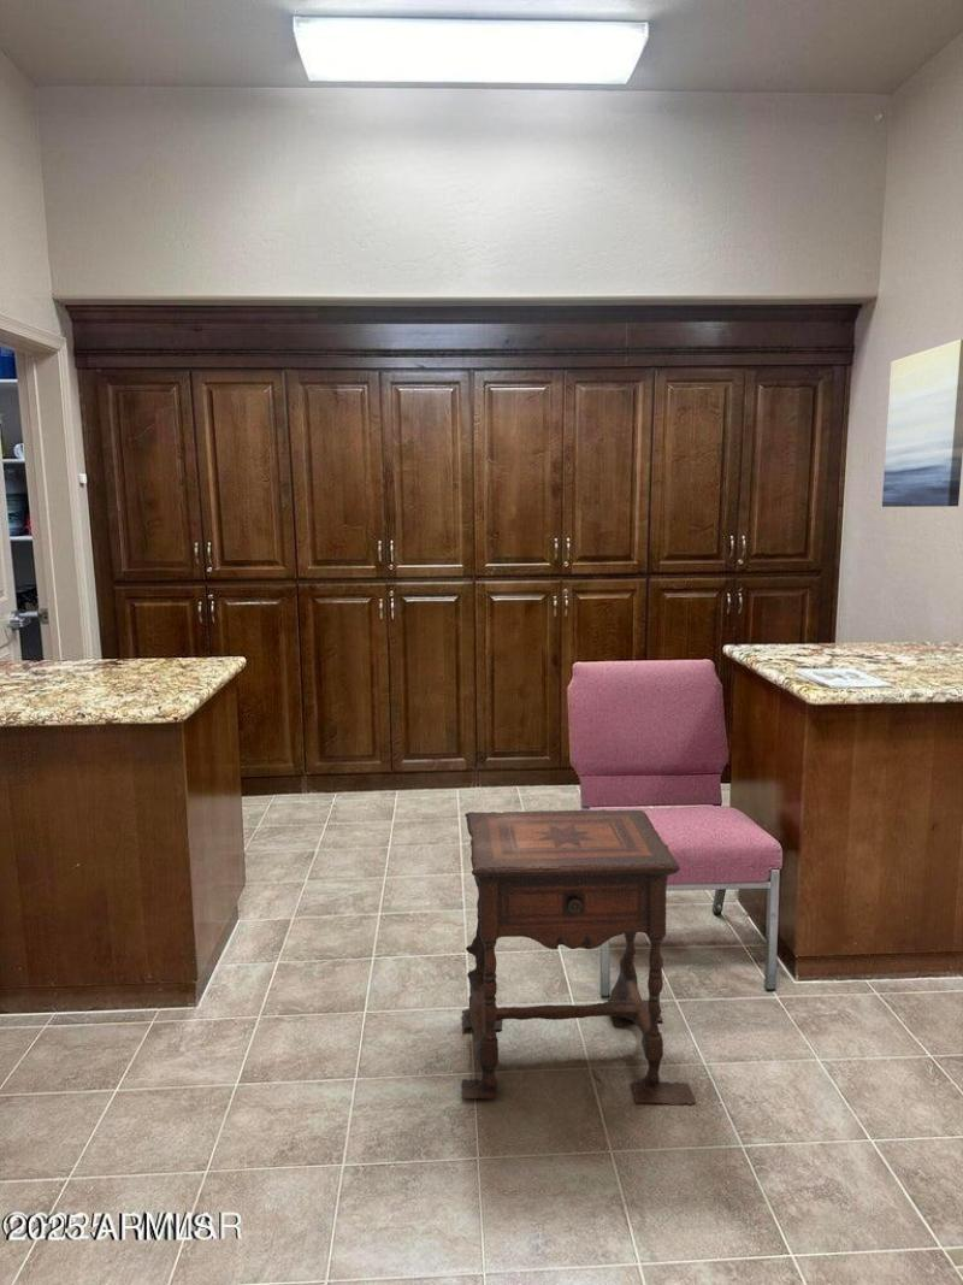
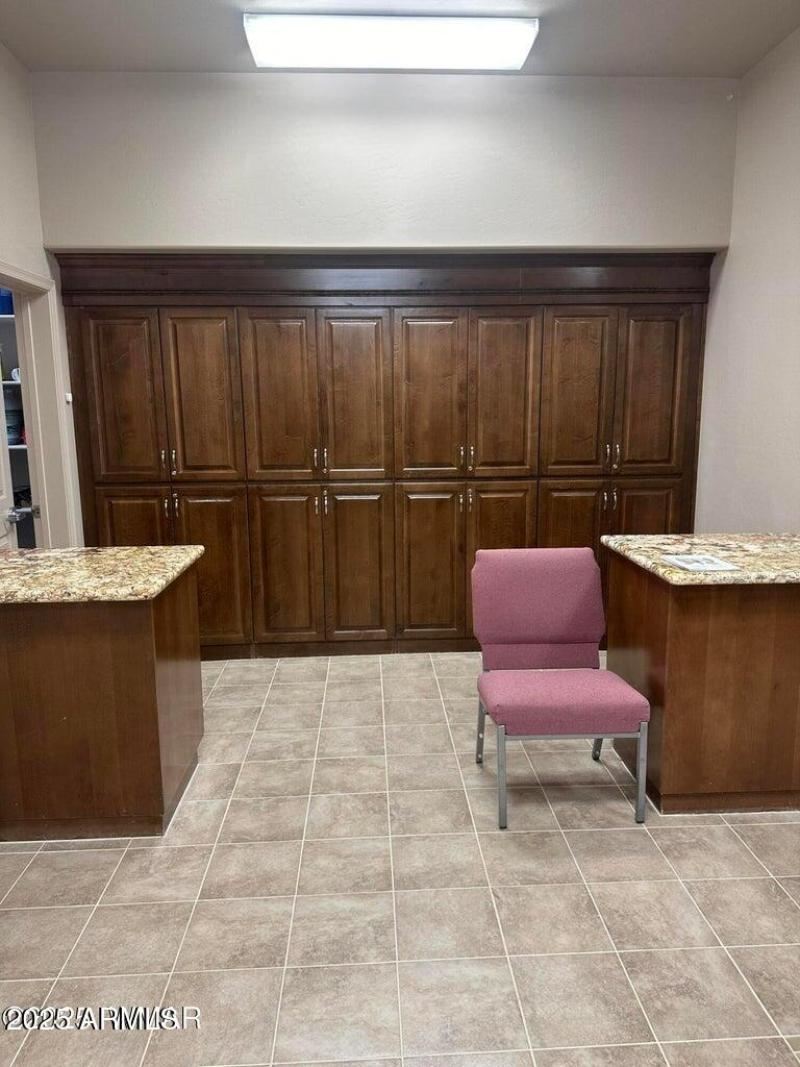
- side table [460,808,697,1106]
- wall art [881,338,963,508]
